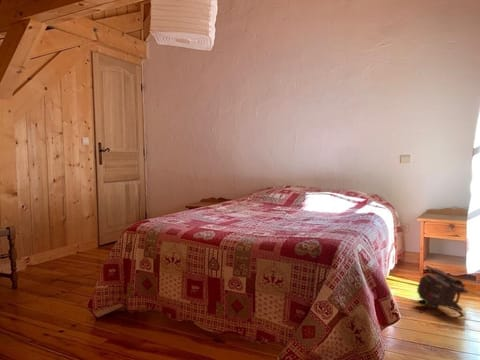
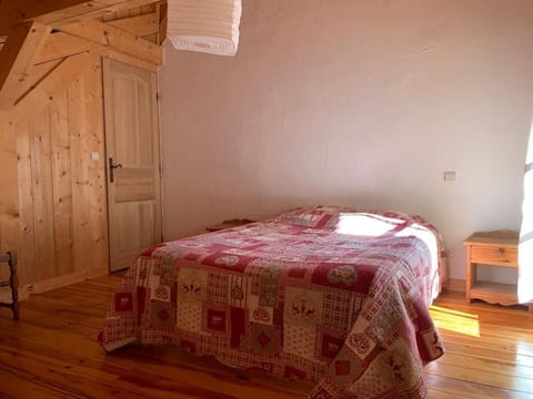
- backpack [416,264,480,313]
